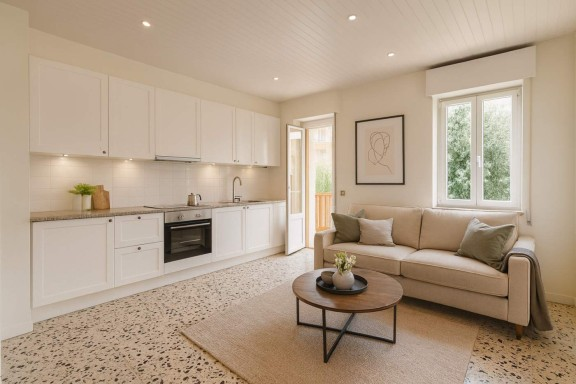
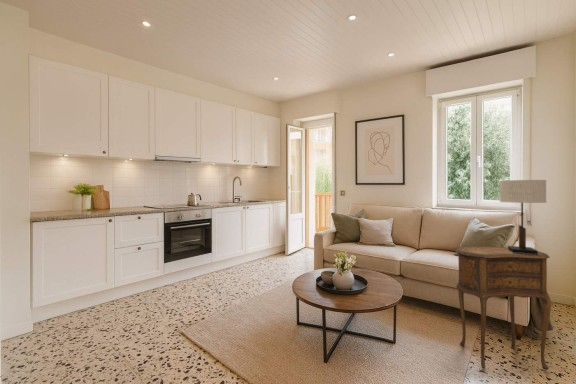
+ side table [455,246,552,371]
+ table lamp [499,179,548,254]
